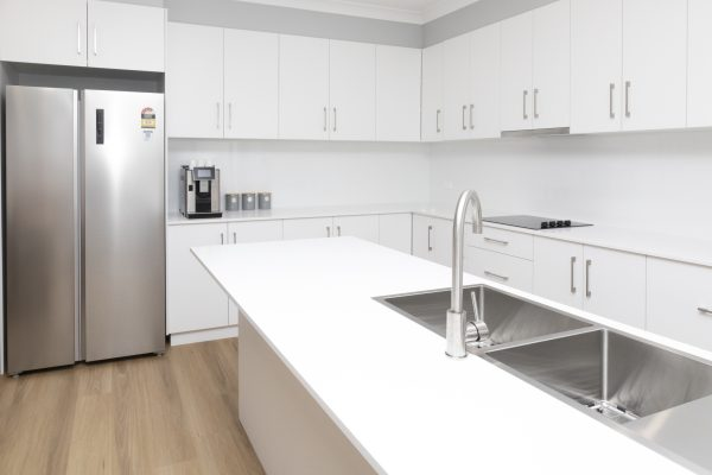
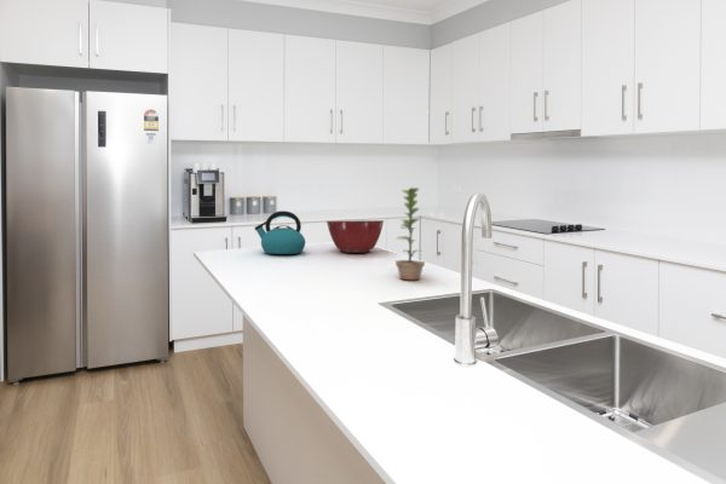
+ mixing bowl [325,219,385,254]
+ kettle [253,209,306,255]
+ plant [394,186,426,281]
